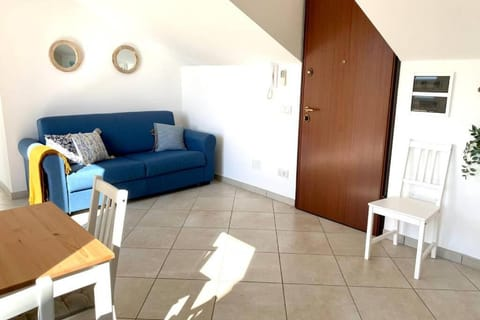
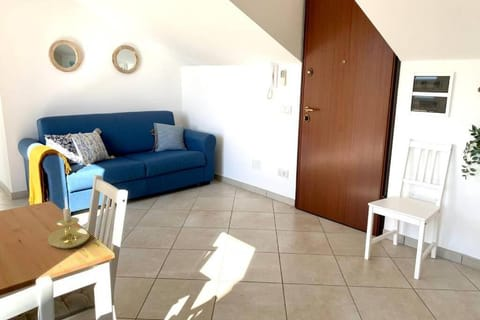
+ candle holder [47,196,91,250]
